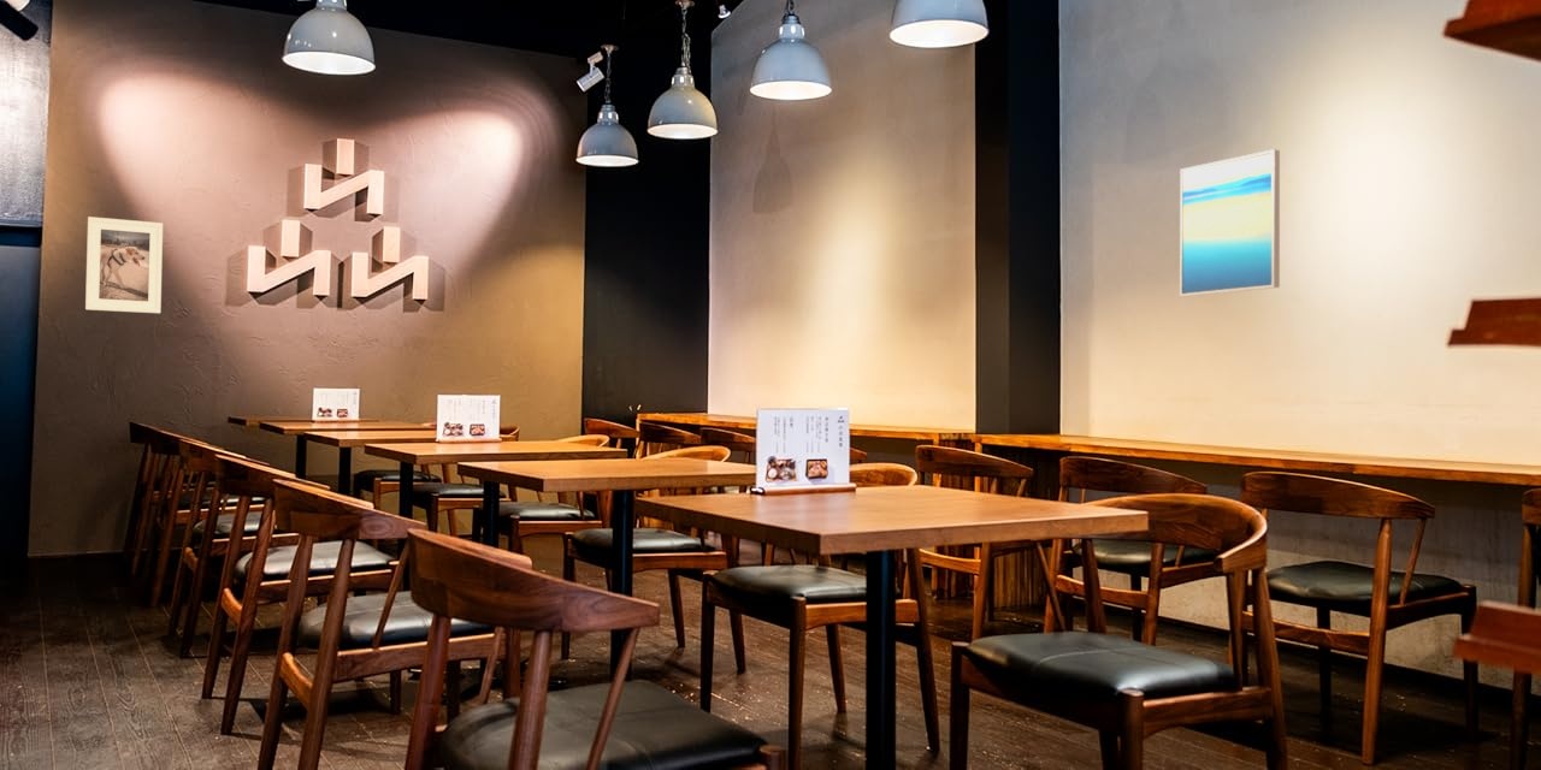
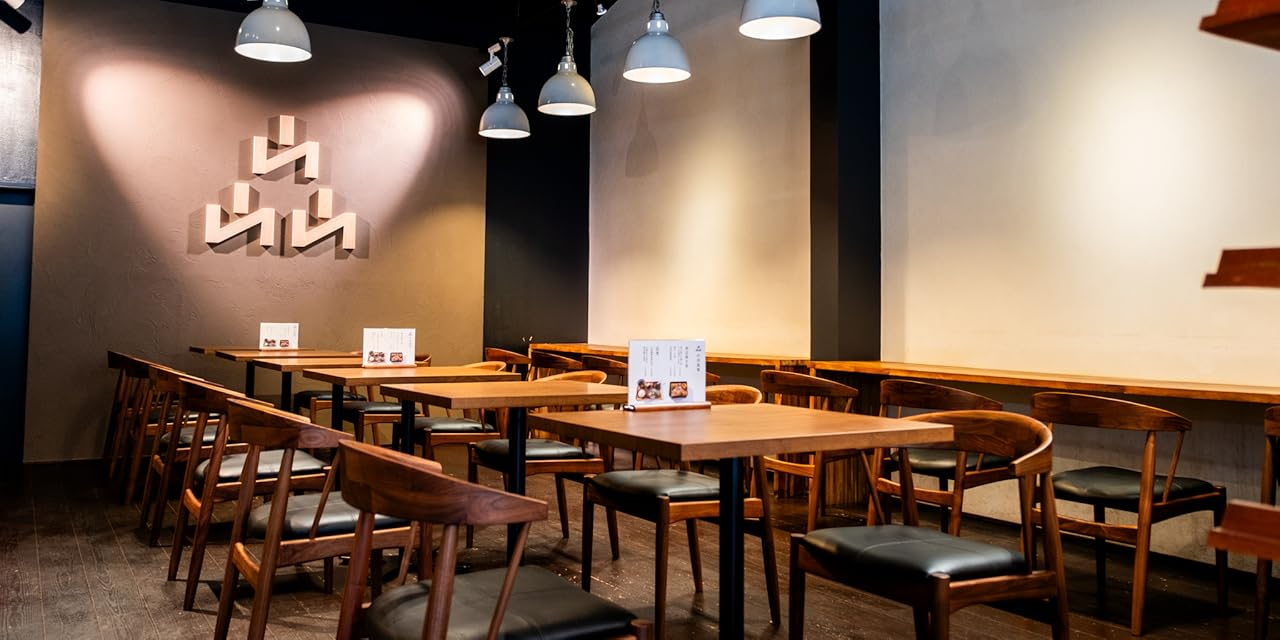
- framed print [84,215,164,314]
- wall art [1179,148,1281,298]
